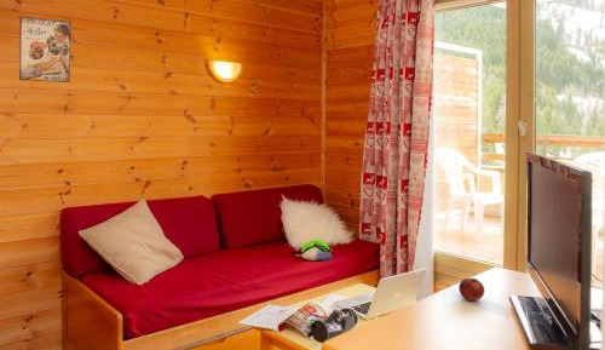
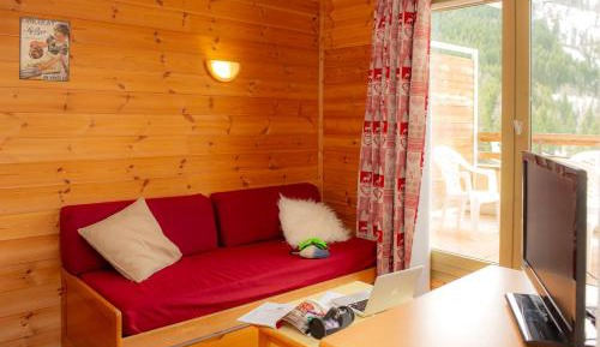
- fruit [457,277,485,302]
